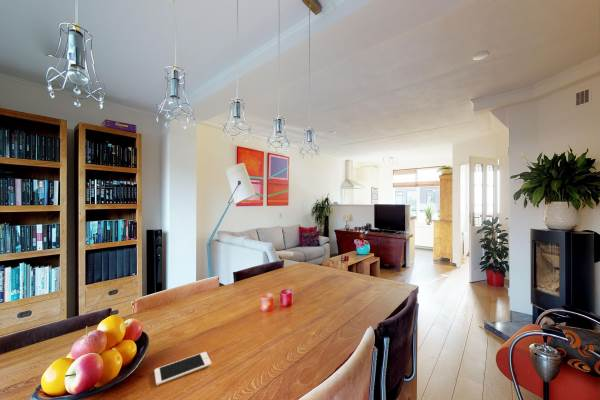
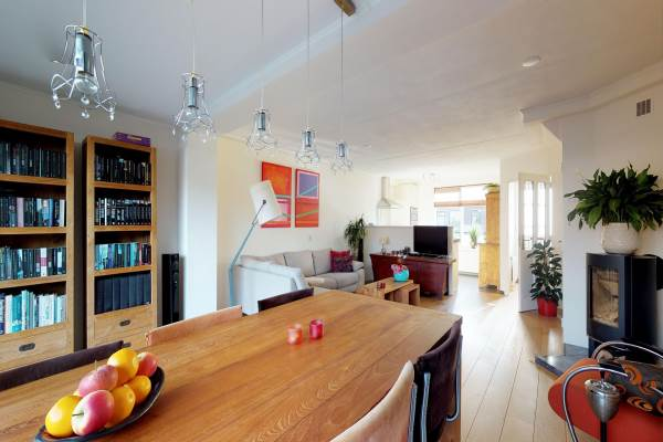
- cell phone [153,351,212,386]
